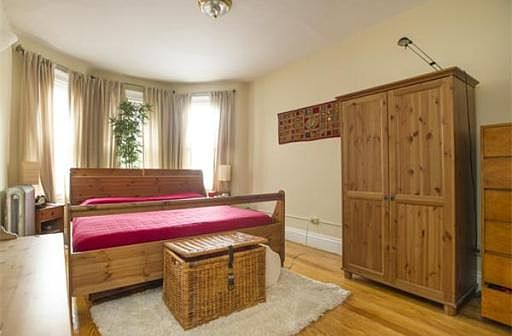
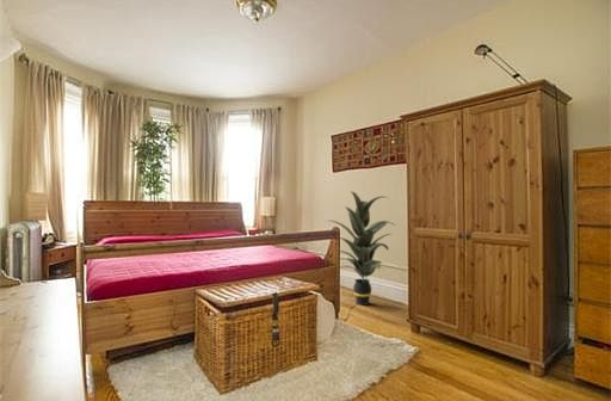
+ indoor plant [322,191,396,307]
